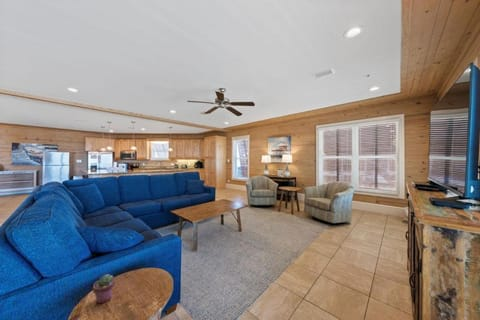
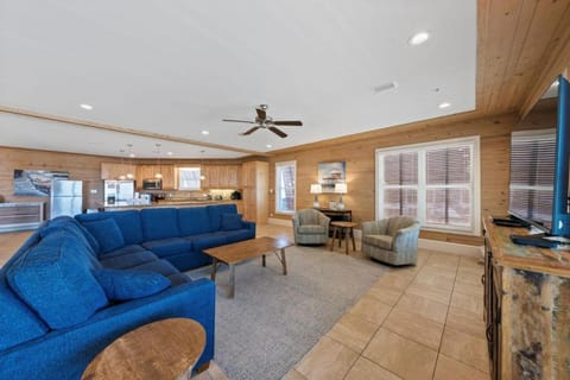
- potted succulent [92,273,116,304]
